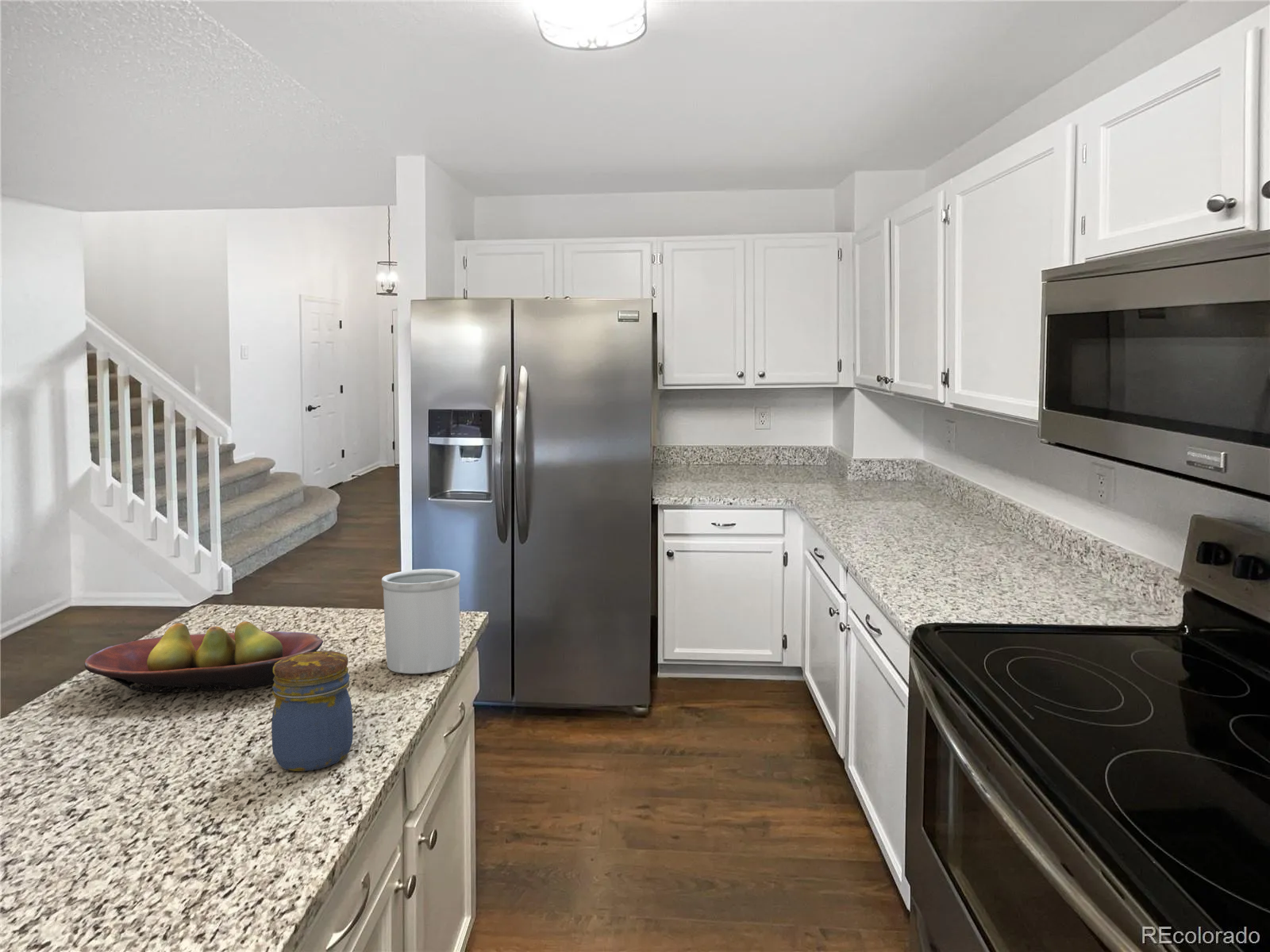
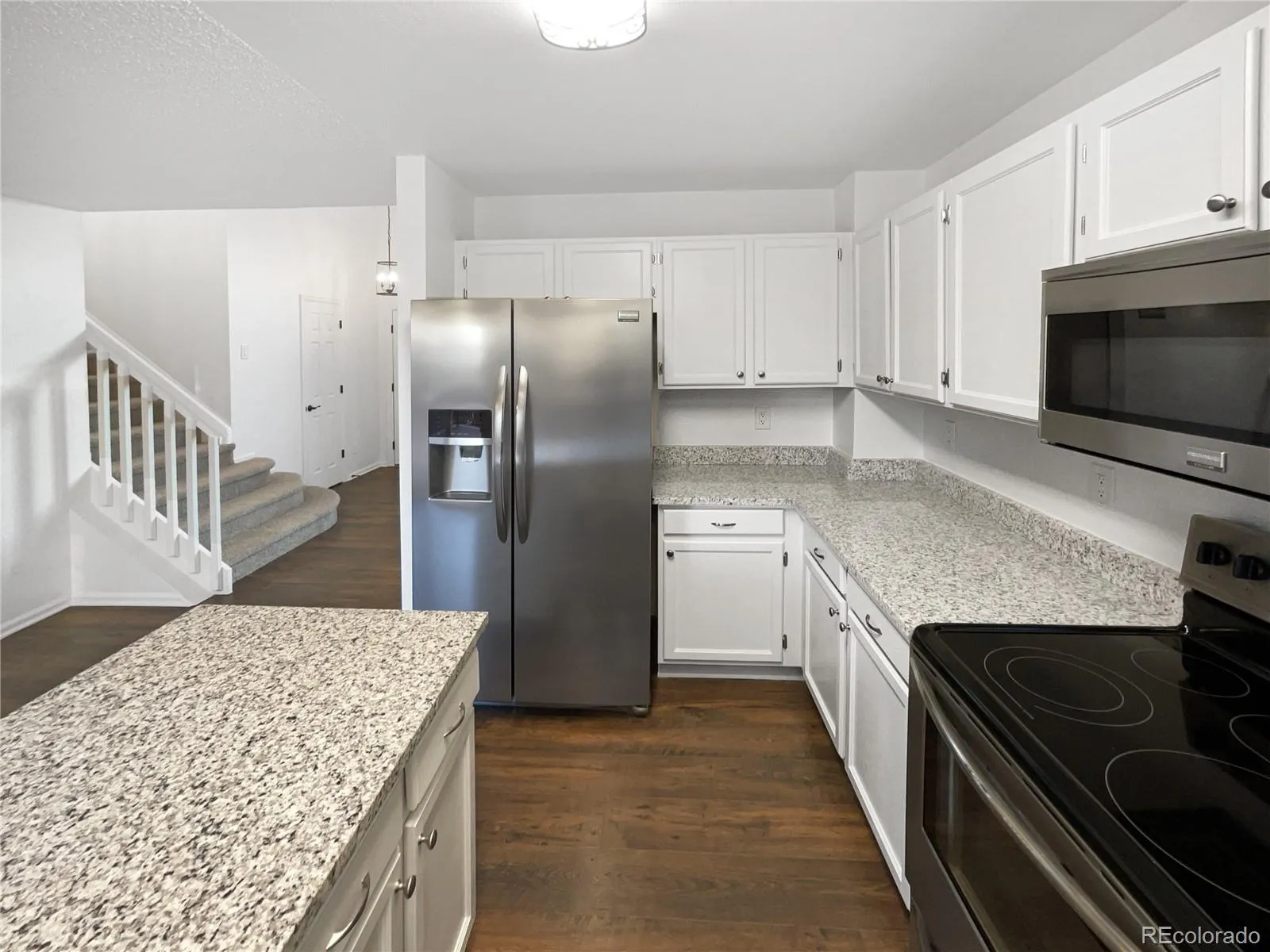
- jar [271,651,354,772]
- utensil holder [381,568,461,674]
- fruit bowl [83,620,324,693]
